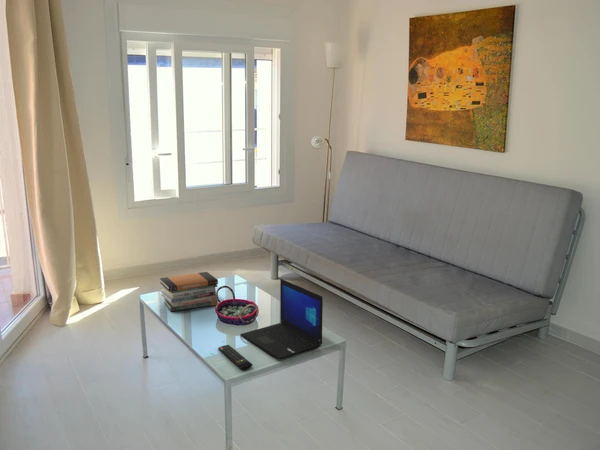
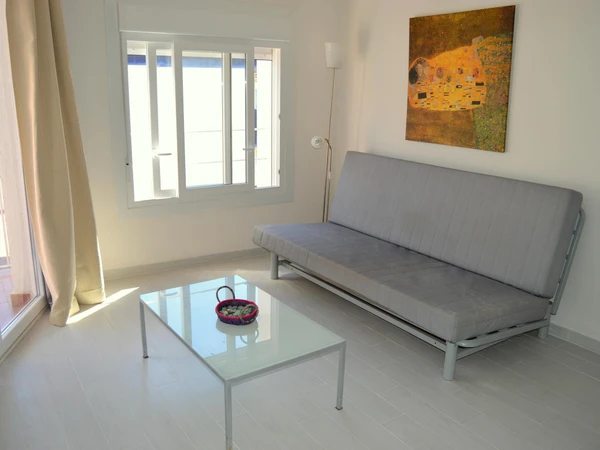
- remote control [217,344,254,371]
- book stack [159,271,219,312]
- laptop [240,278,324,360]
